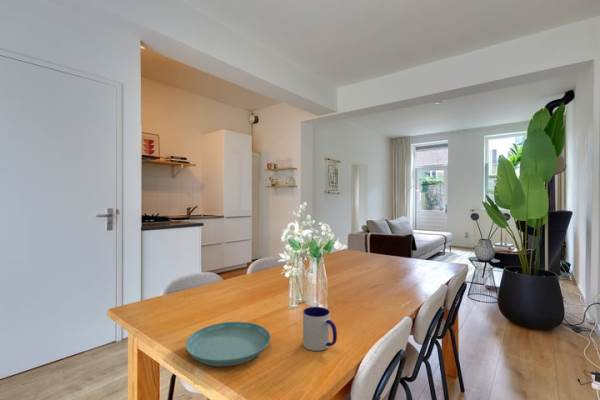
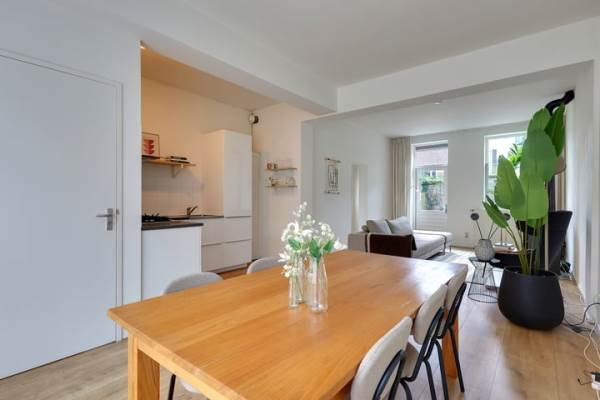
- saucer [185,321,272,367]
- mug [302,306,338,352]
